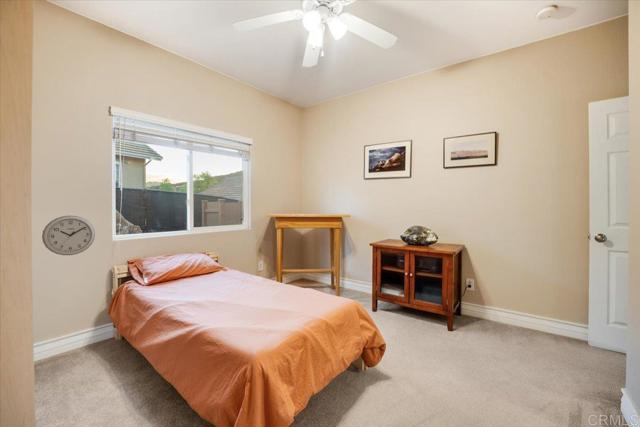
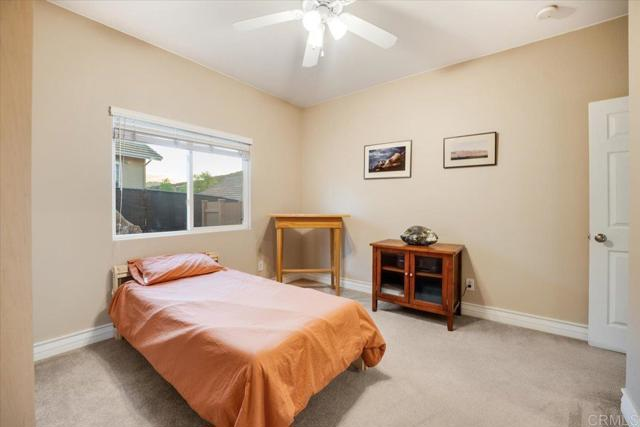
- wall clock [41,214,96,256]
